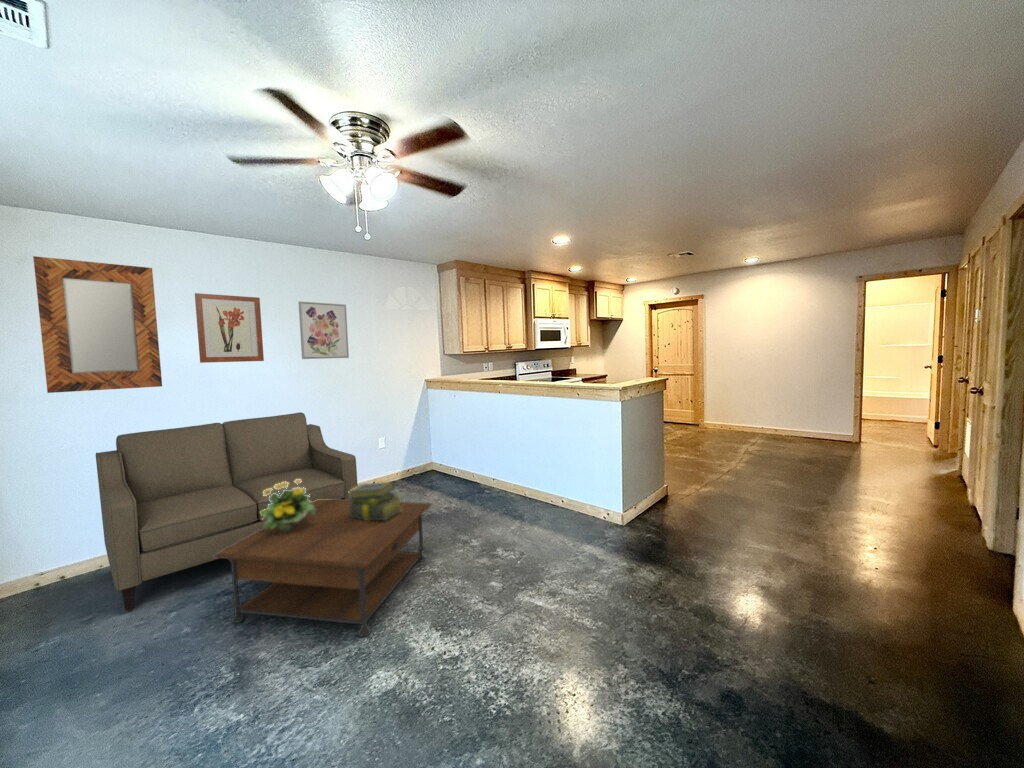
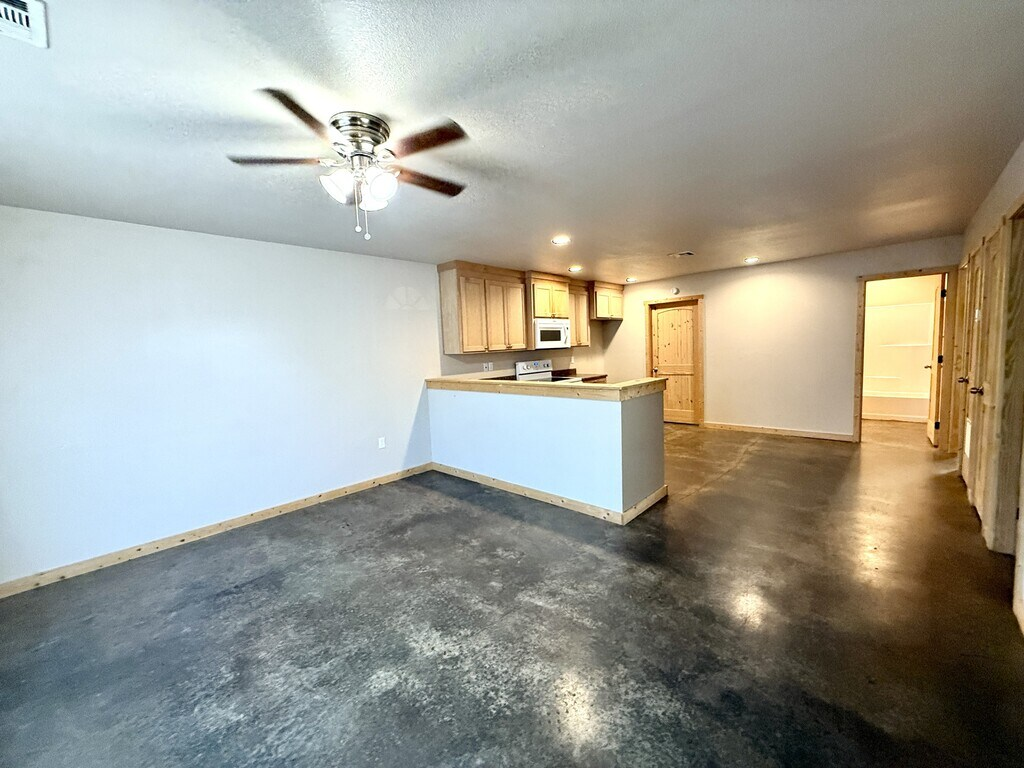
- coffee table [213,499,433,638]
- wall art [194,292,265,364]
- wall art [298,300,350,360]
- flowering plant [260,479,316,532]
- home mirror [32,255,163,394]
- sofa [95,411,359,612]
- stack of books [348,480,403,521]
